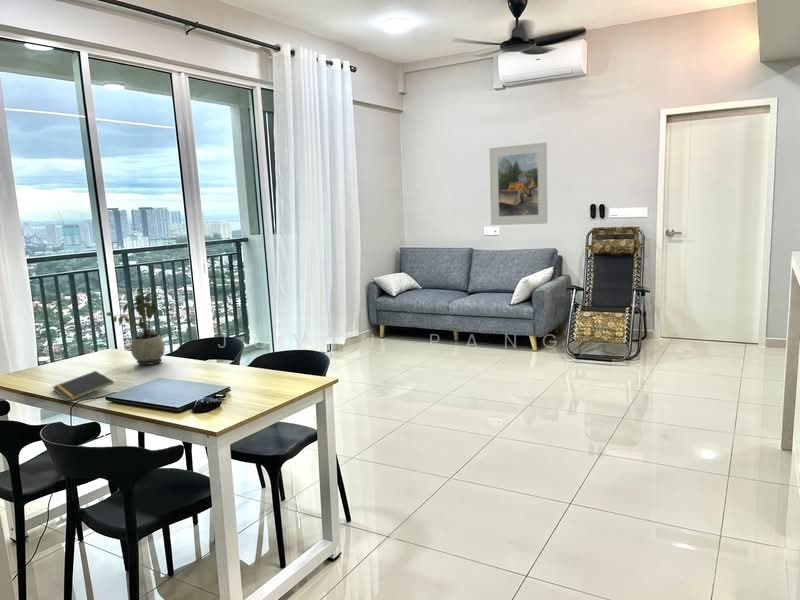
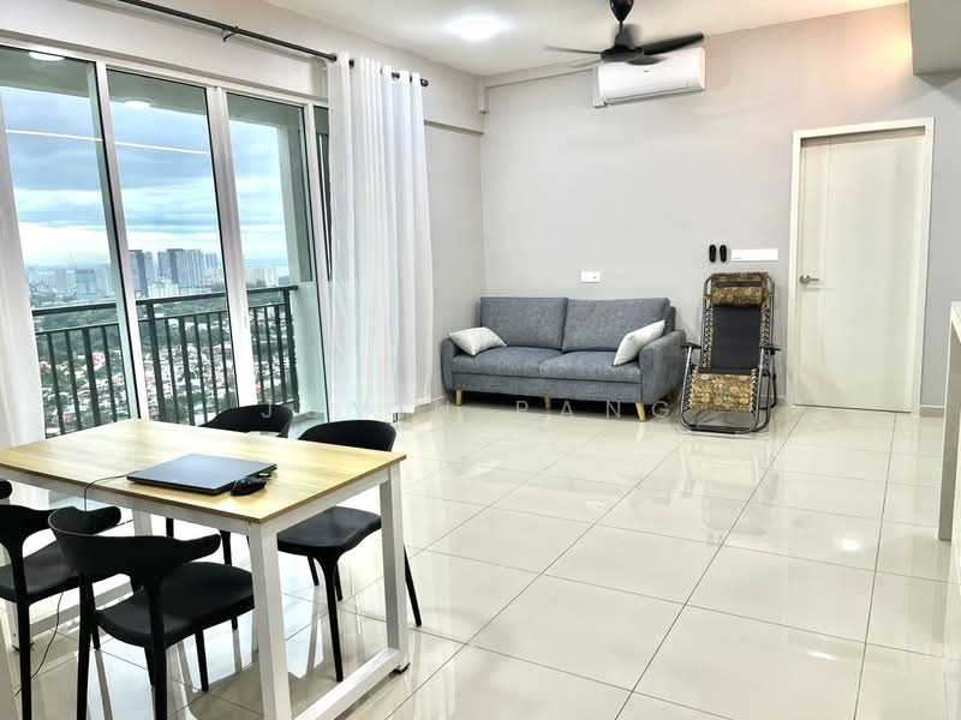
- notepad [52,370,115,402]
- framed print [488,141,548,226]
- potted plant [105,287,166,366]
